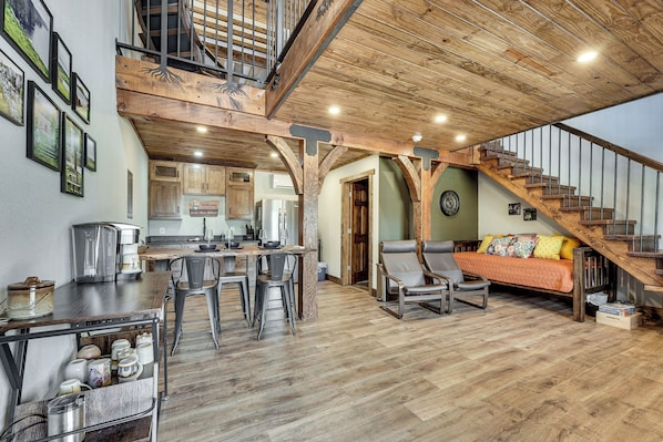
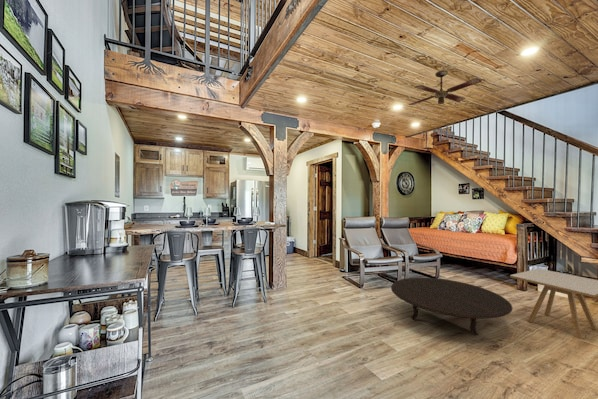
+ ceiling fan [408,69,482,106]
+ side table [509,268,598,340]
+ table [390,277,513,336]
